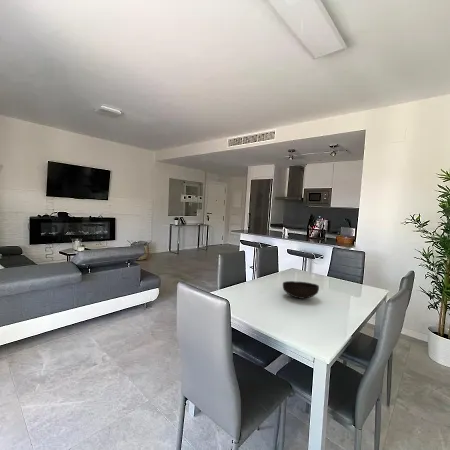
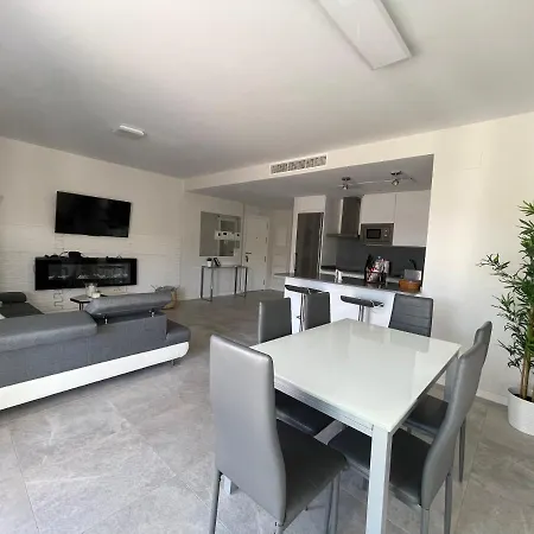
- bowl [282,280,320,300]
